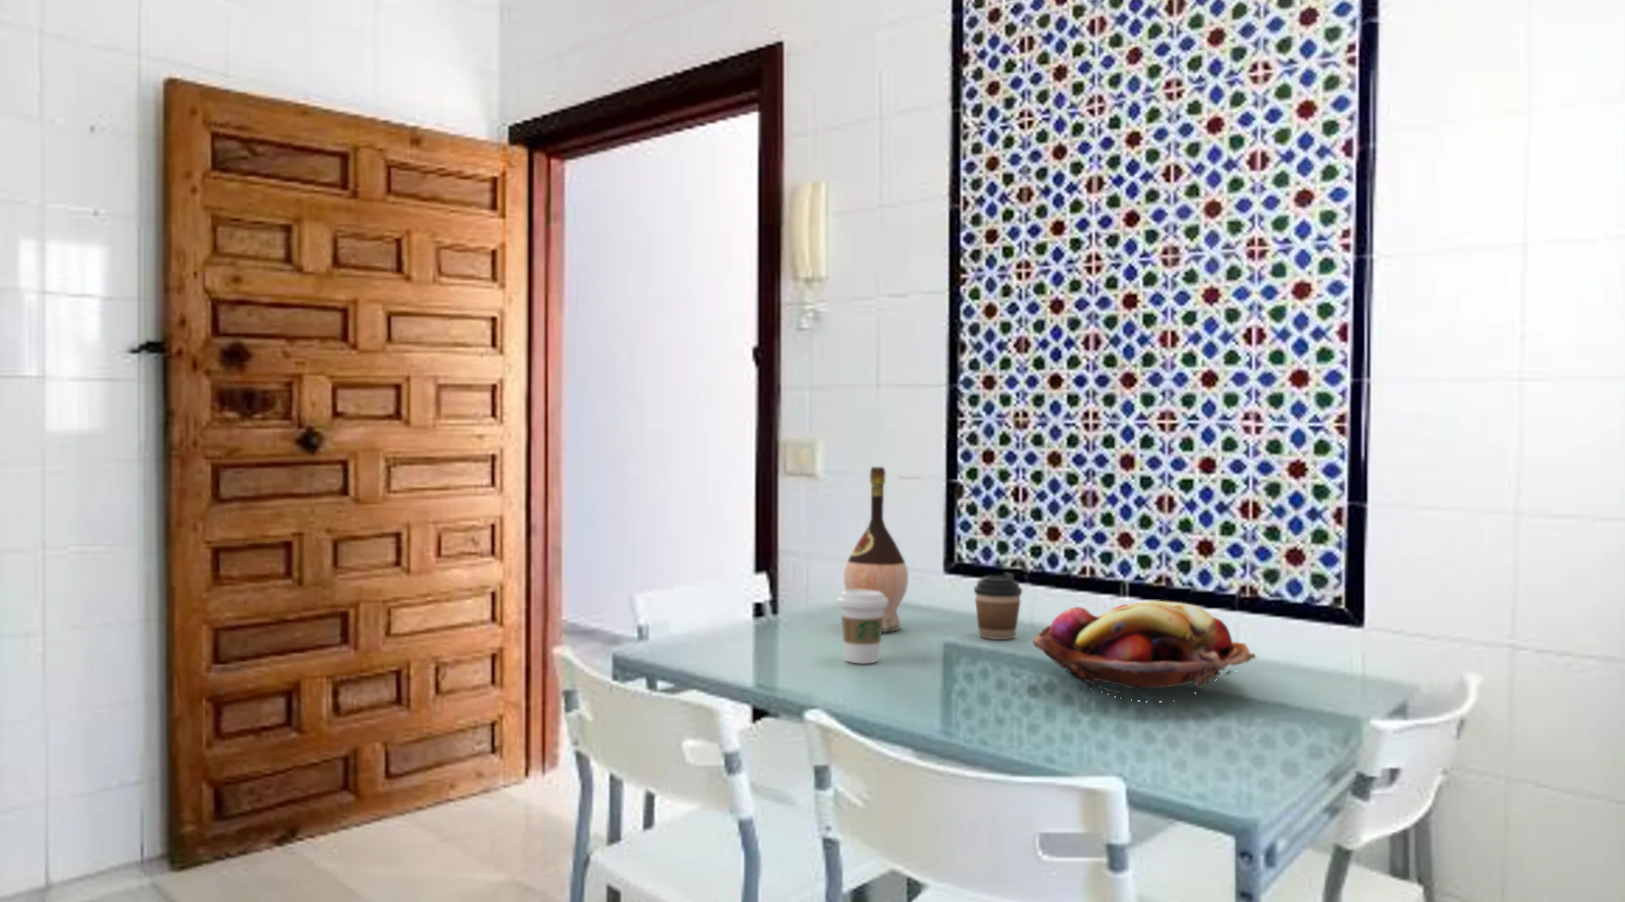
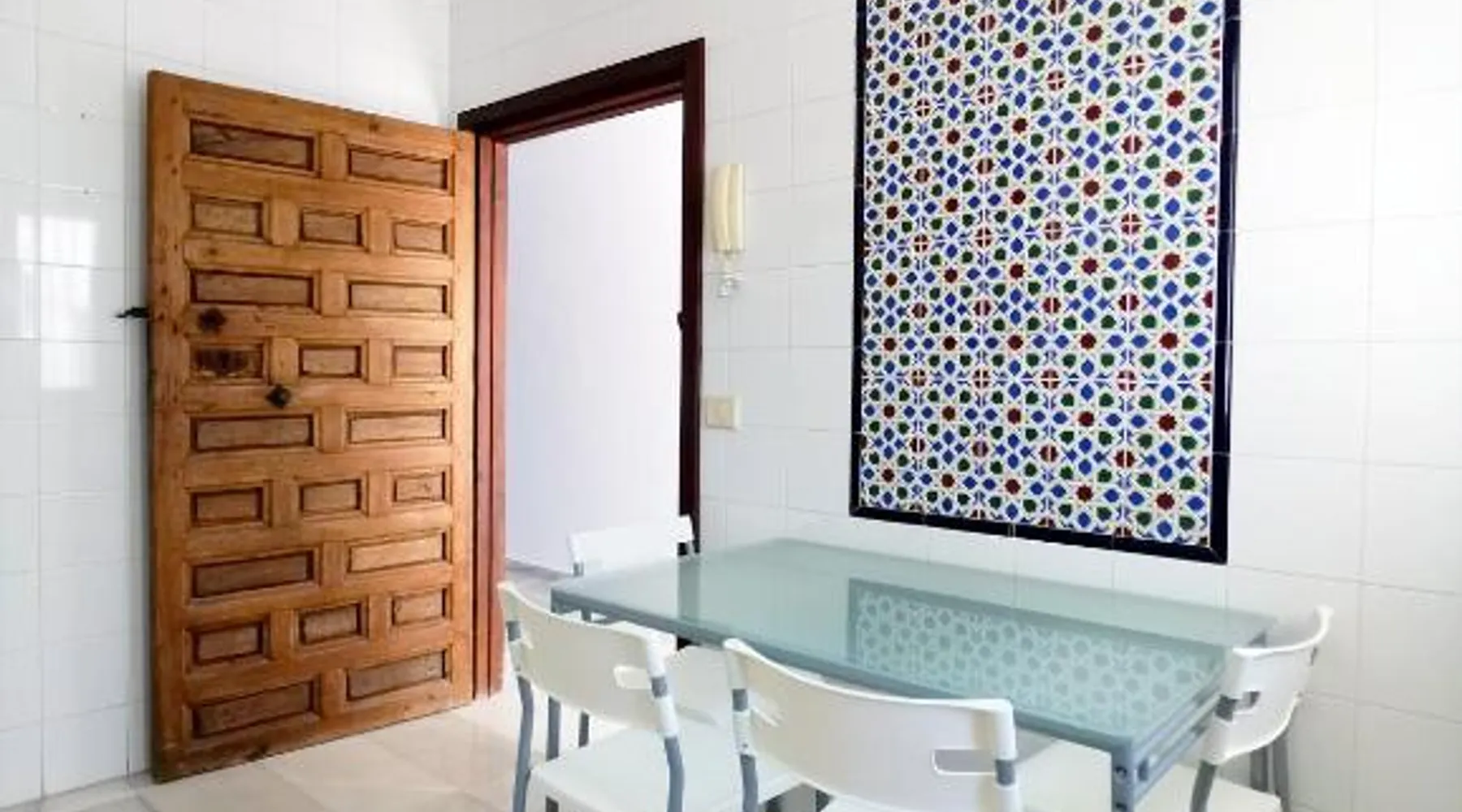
- coffee cup [837,589,888,664]
- wine bottle [844,467,909,633]
- coffee cup [974,572,1023,641]
- fruit basket [1031,600,1257,703]
